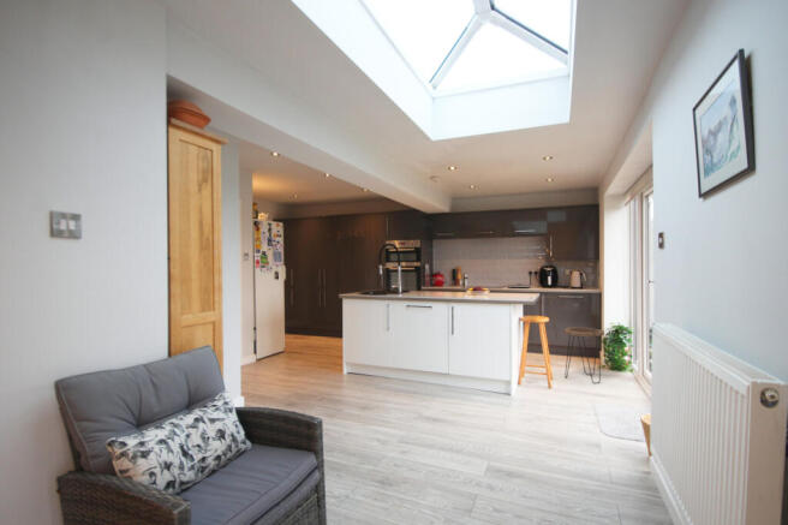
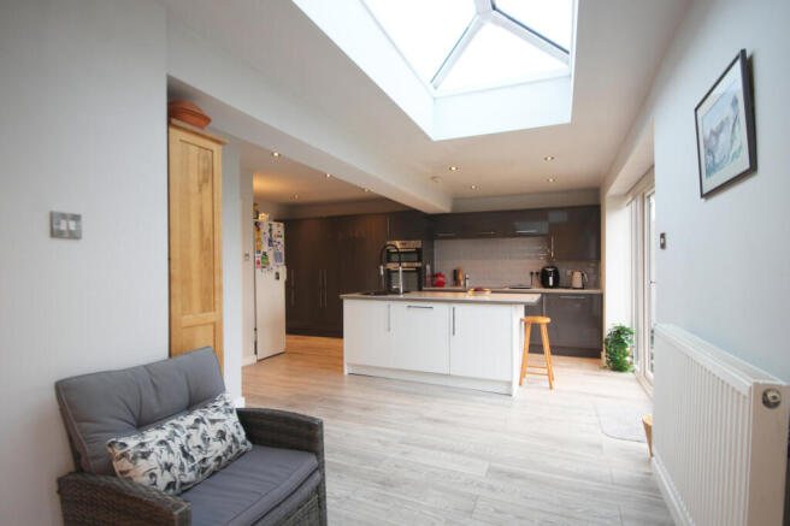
- side table [563,326,605,384]
